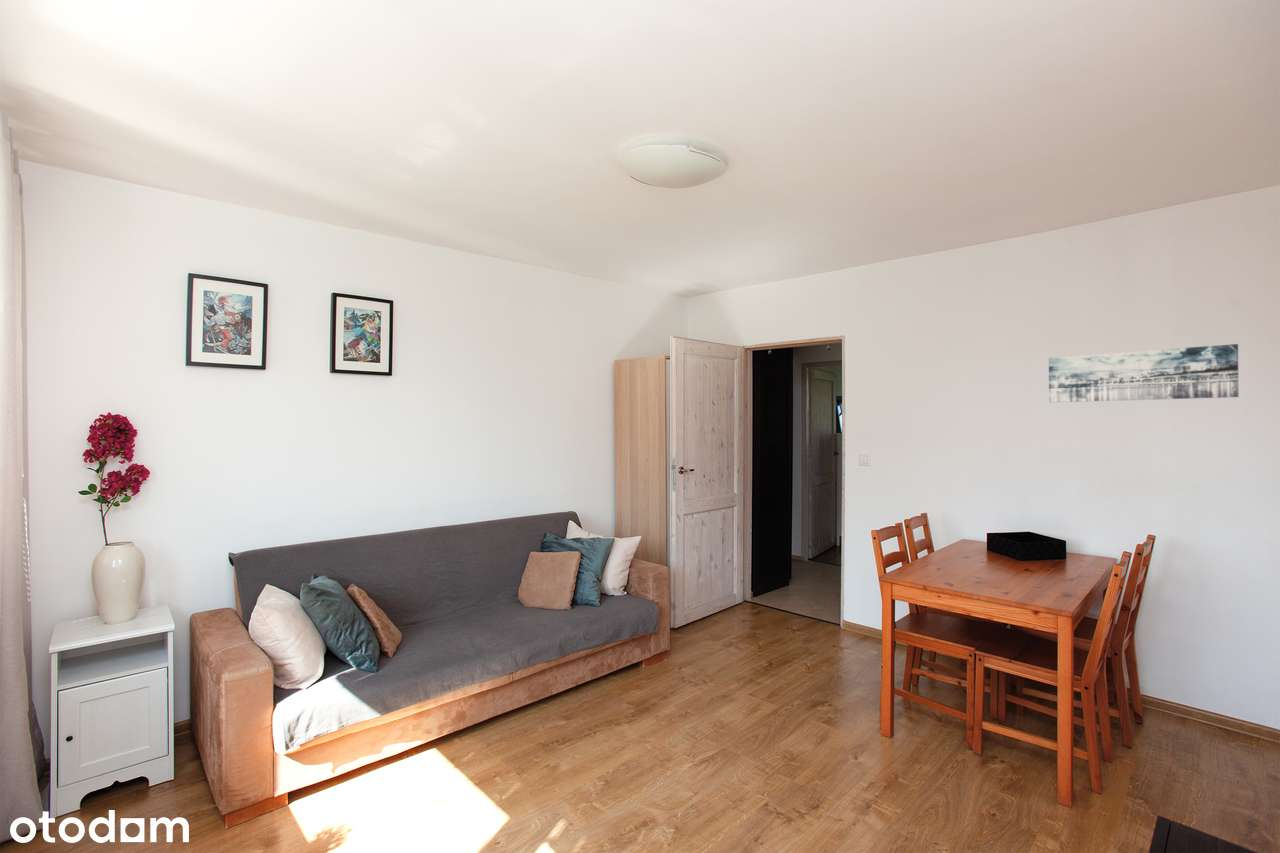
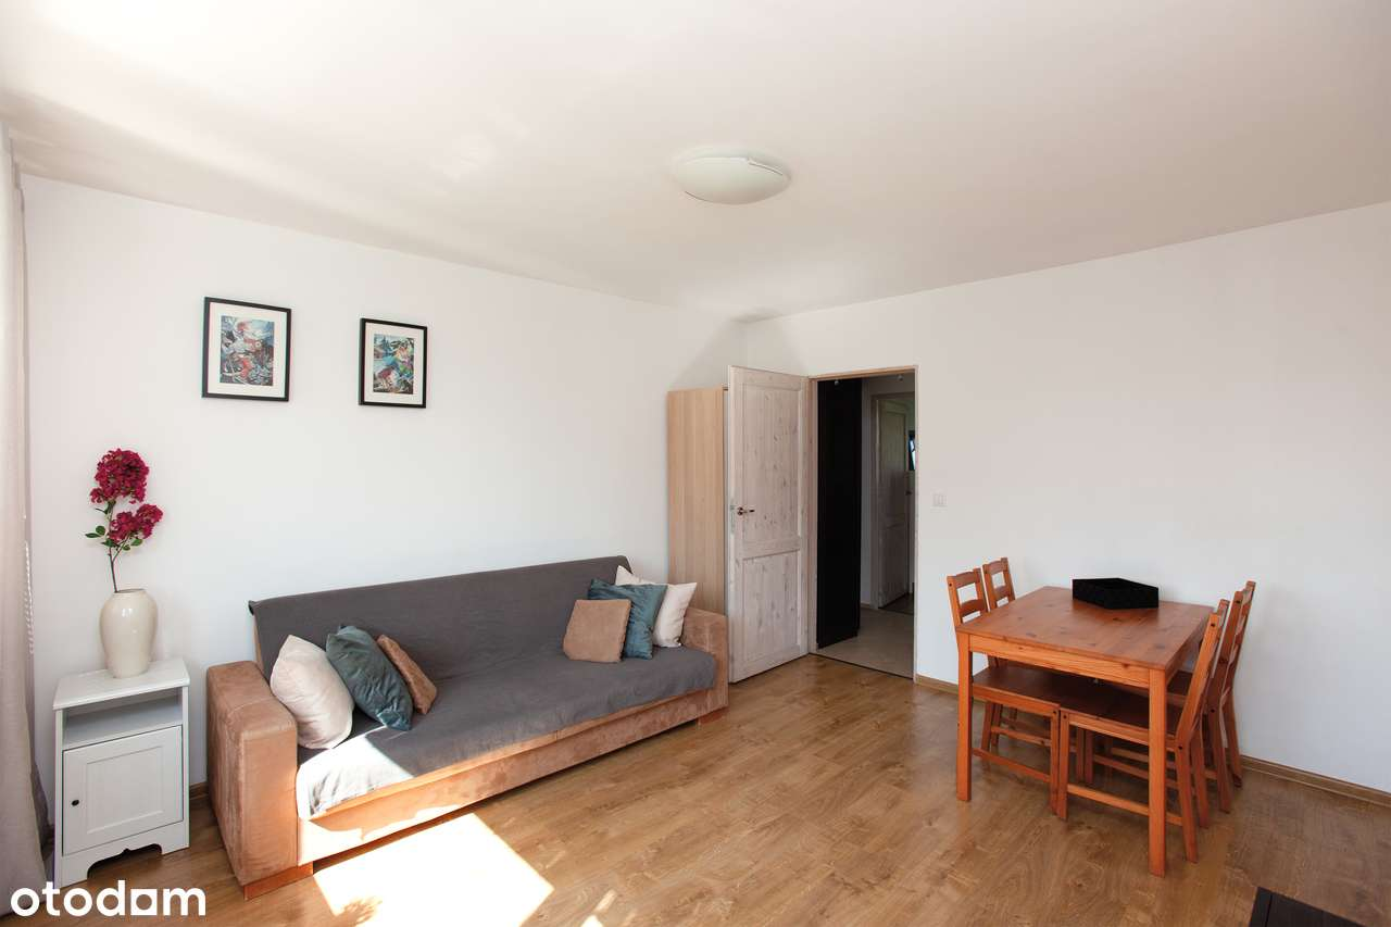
- wall art [1048,343,1240,403]
